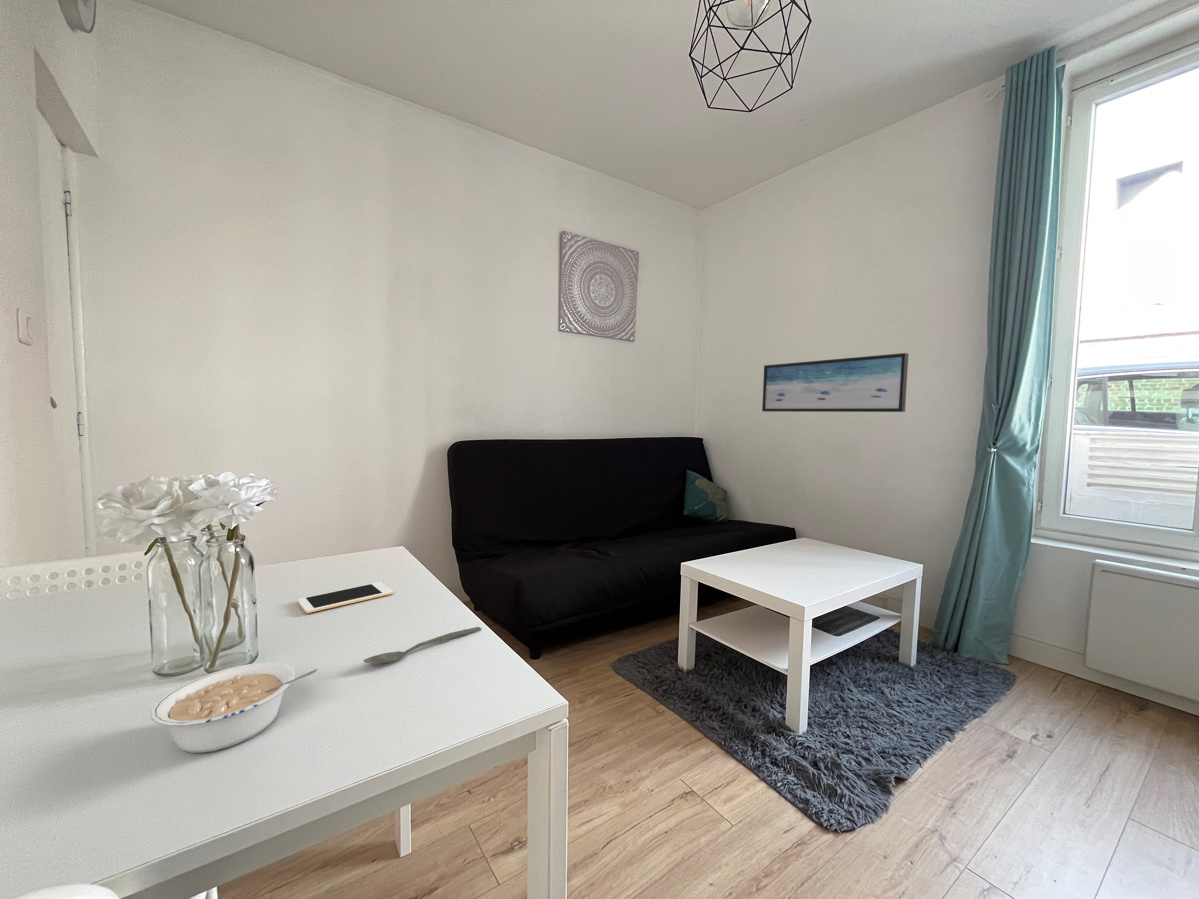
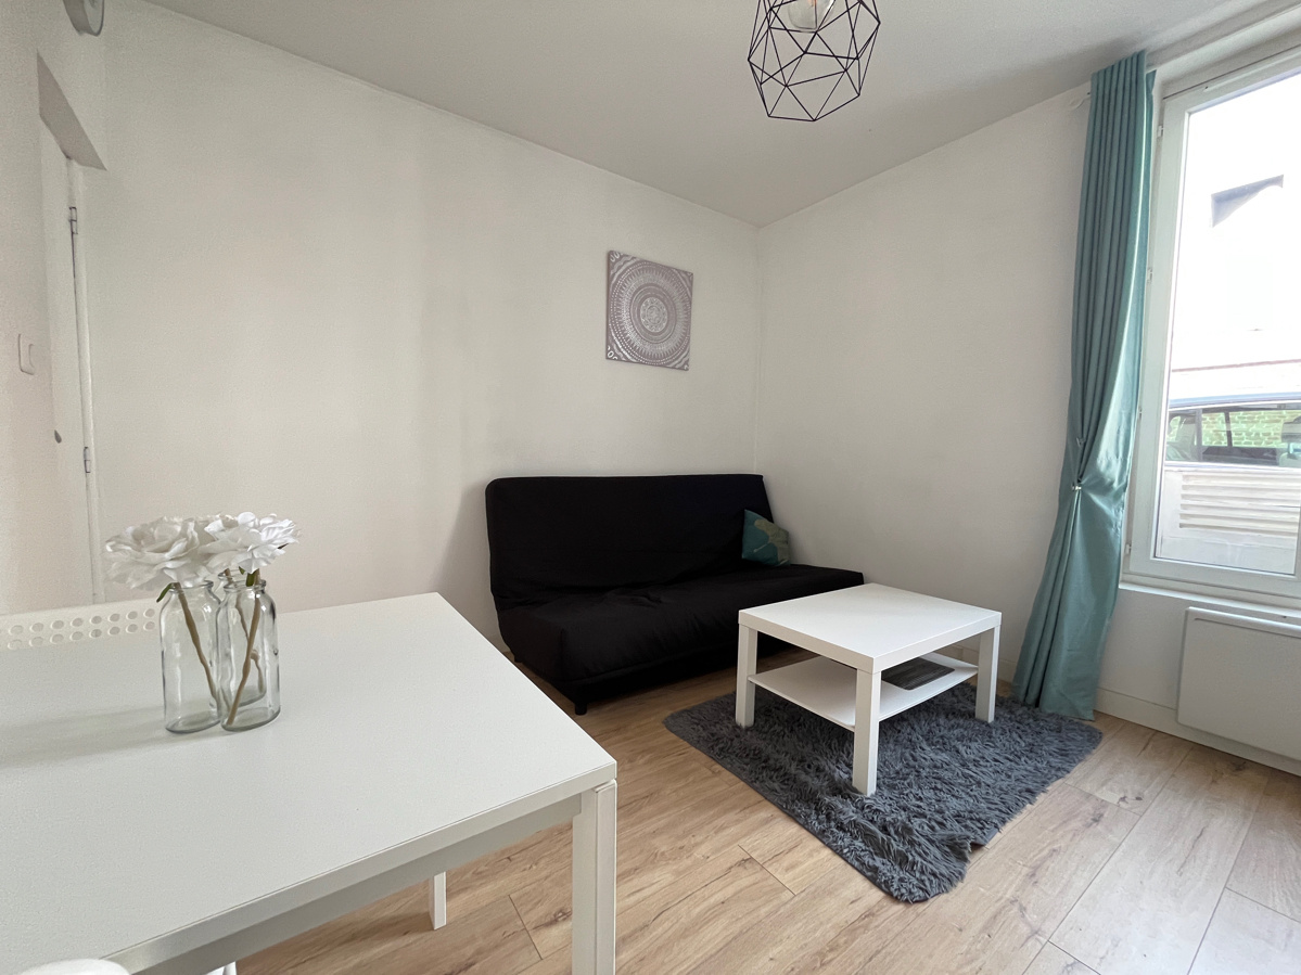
- spoon [363,626,482,665]
- legume [150,662,318,754]
- cell phone [296,581,394,614]
- wall art [761,352,910,413]
